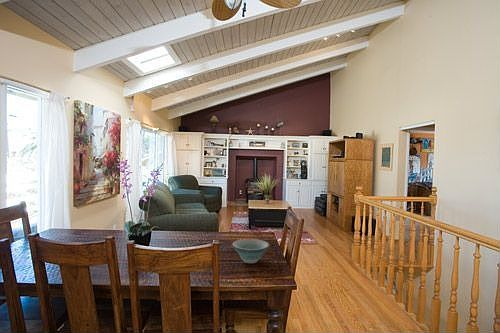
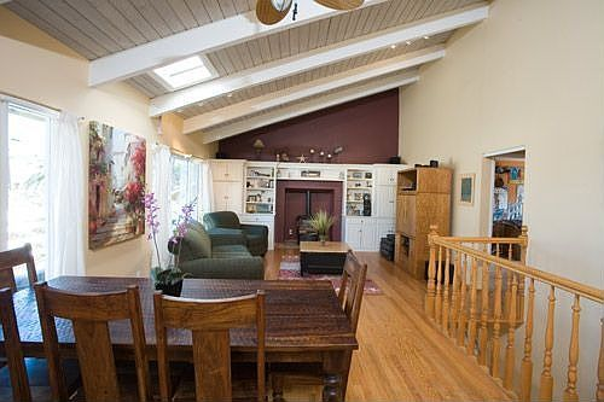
- bowl [231,238,270,264]
